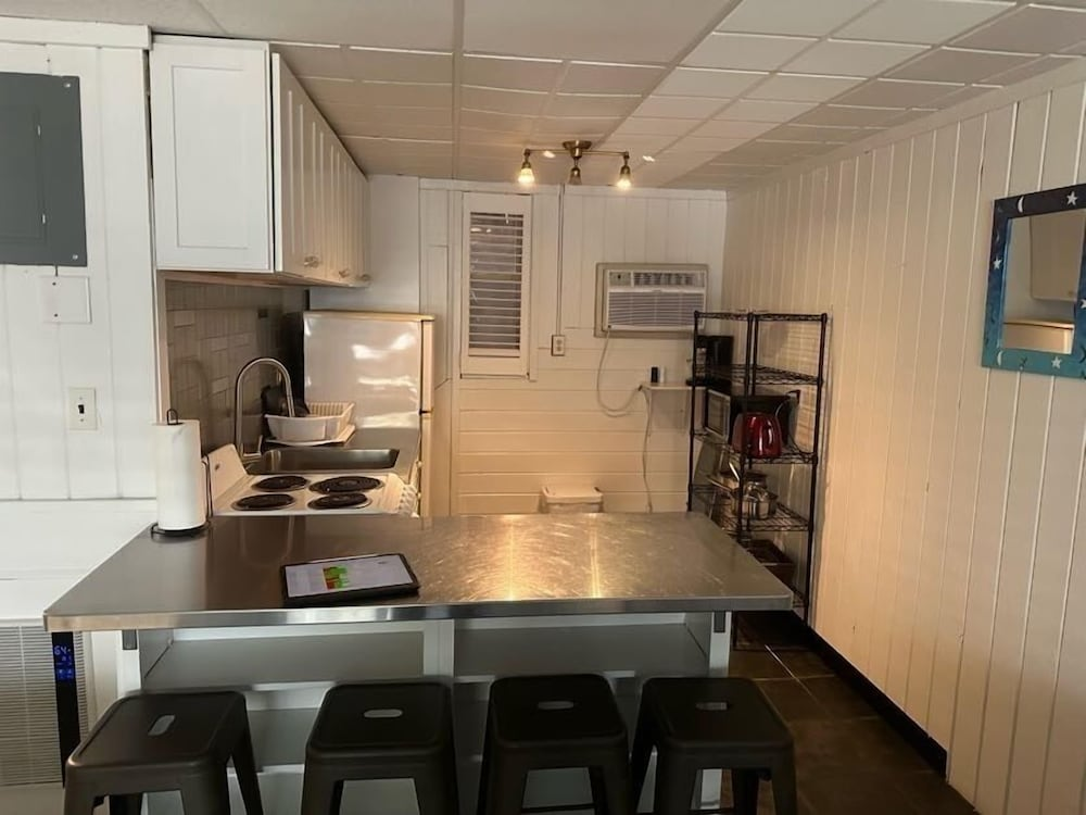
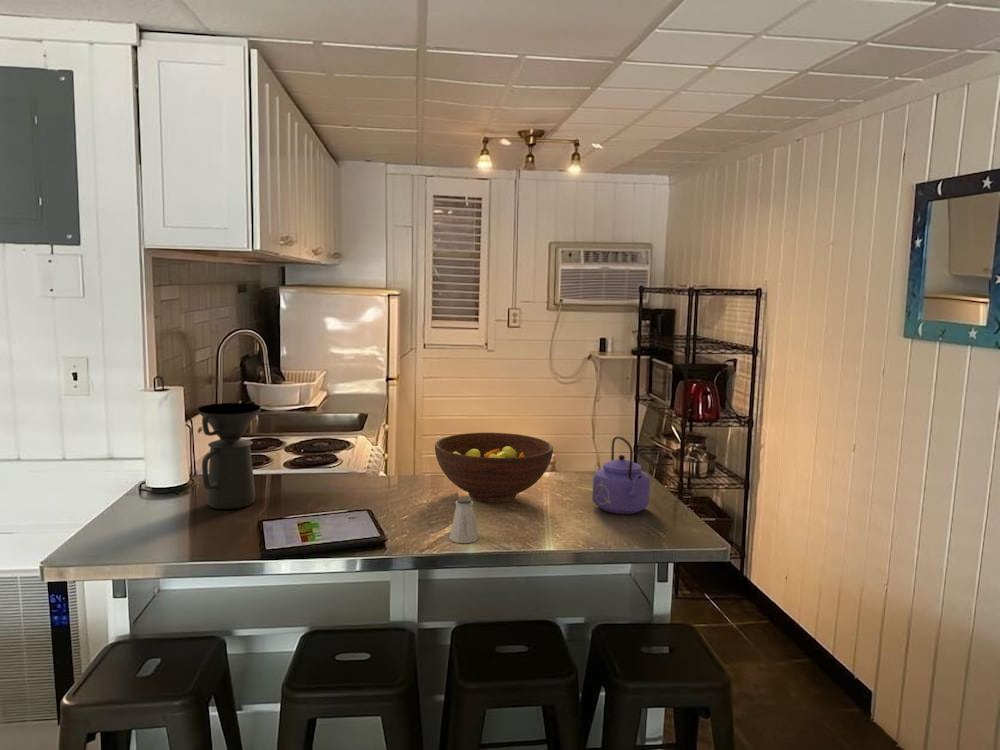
+ saltshaker [448,496,479,544]
+ coffee maker [197,402,262,510]
+ kettle [591,436,651,515]
+ fruit bowl [434,431,554,504]
